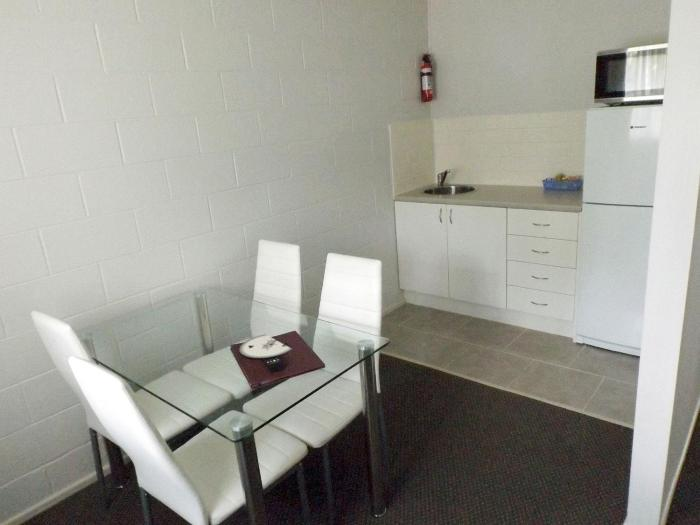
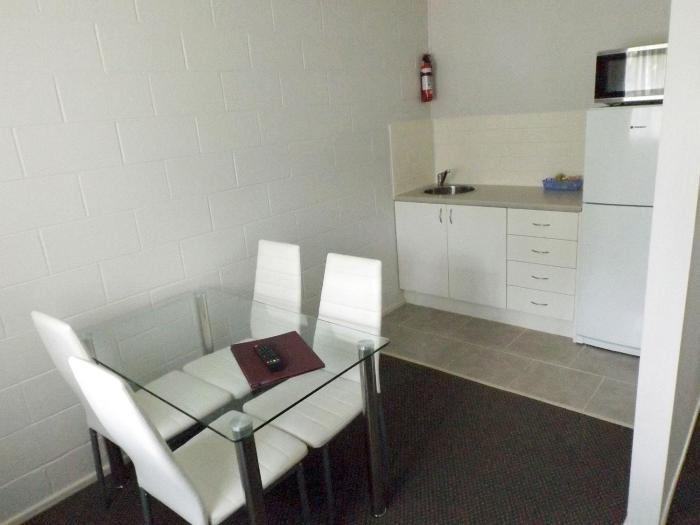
- plate [238,333,293,359]
